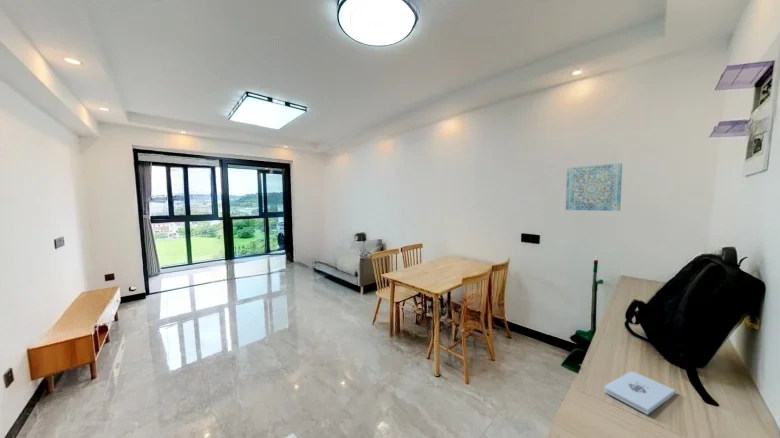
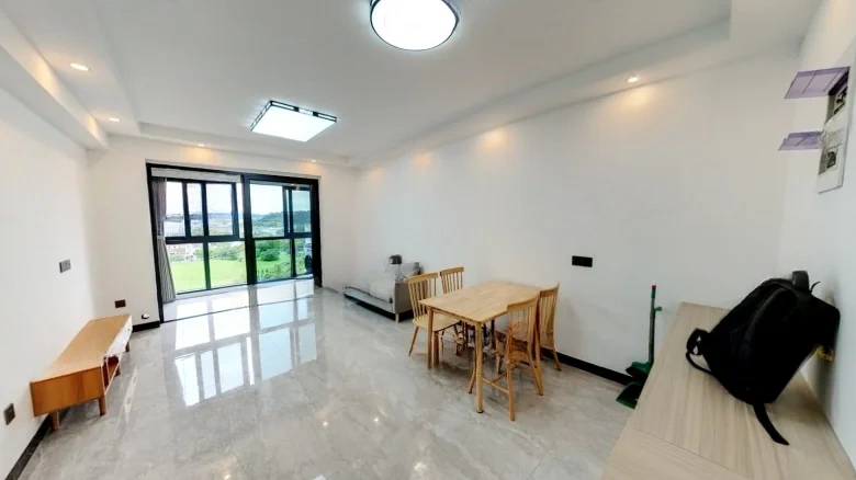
- notepad [603,370,676,416]
- wall art [565,162,623,212]
